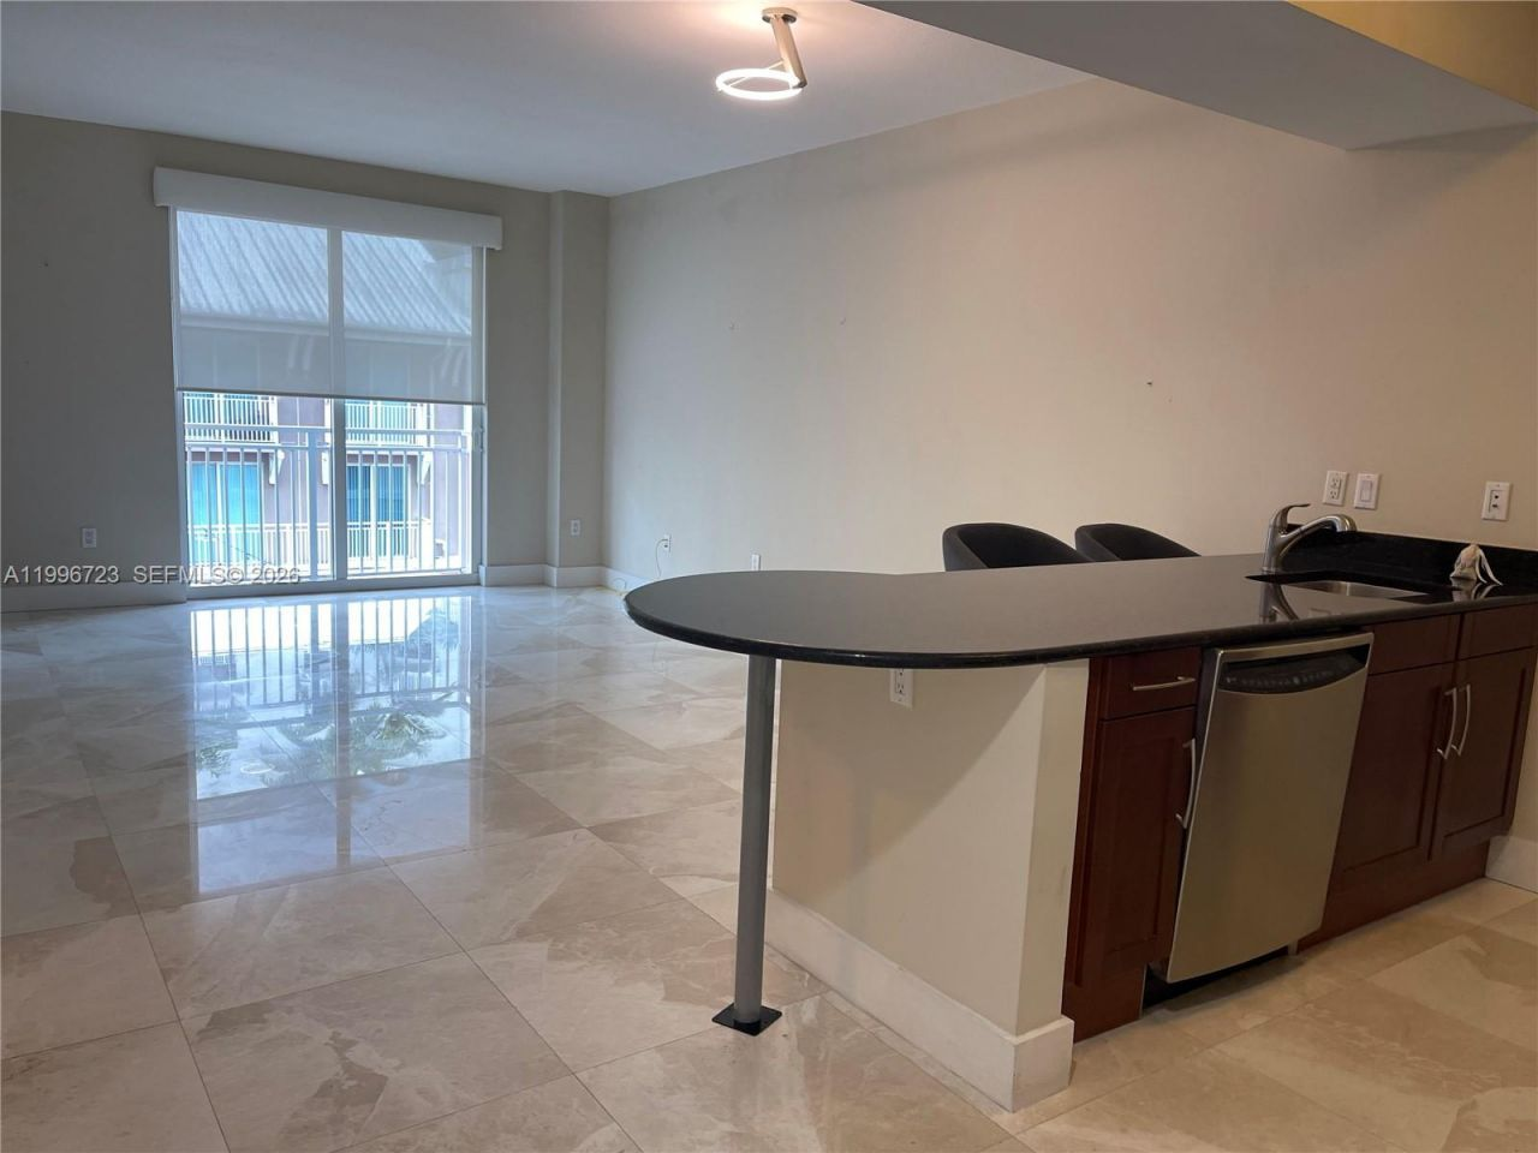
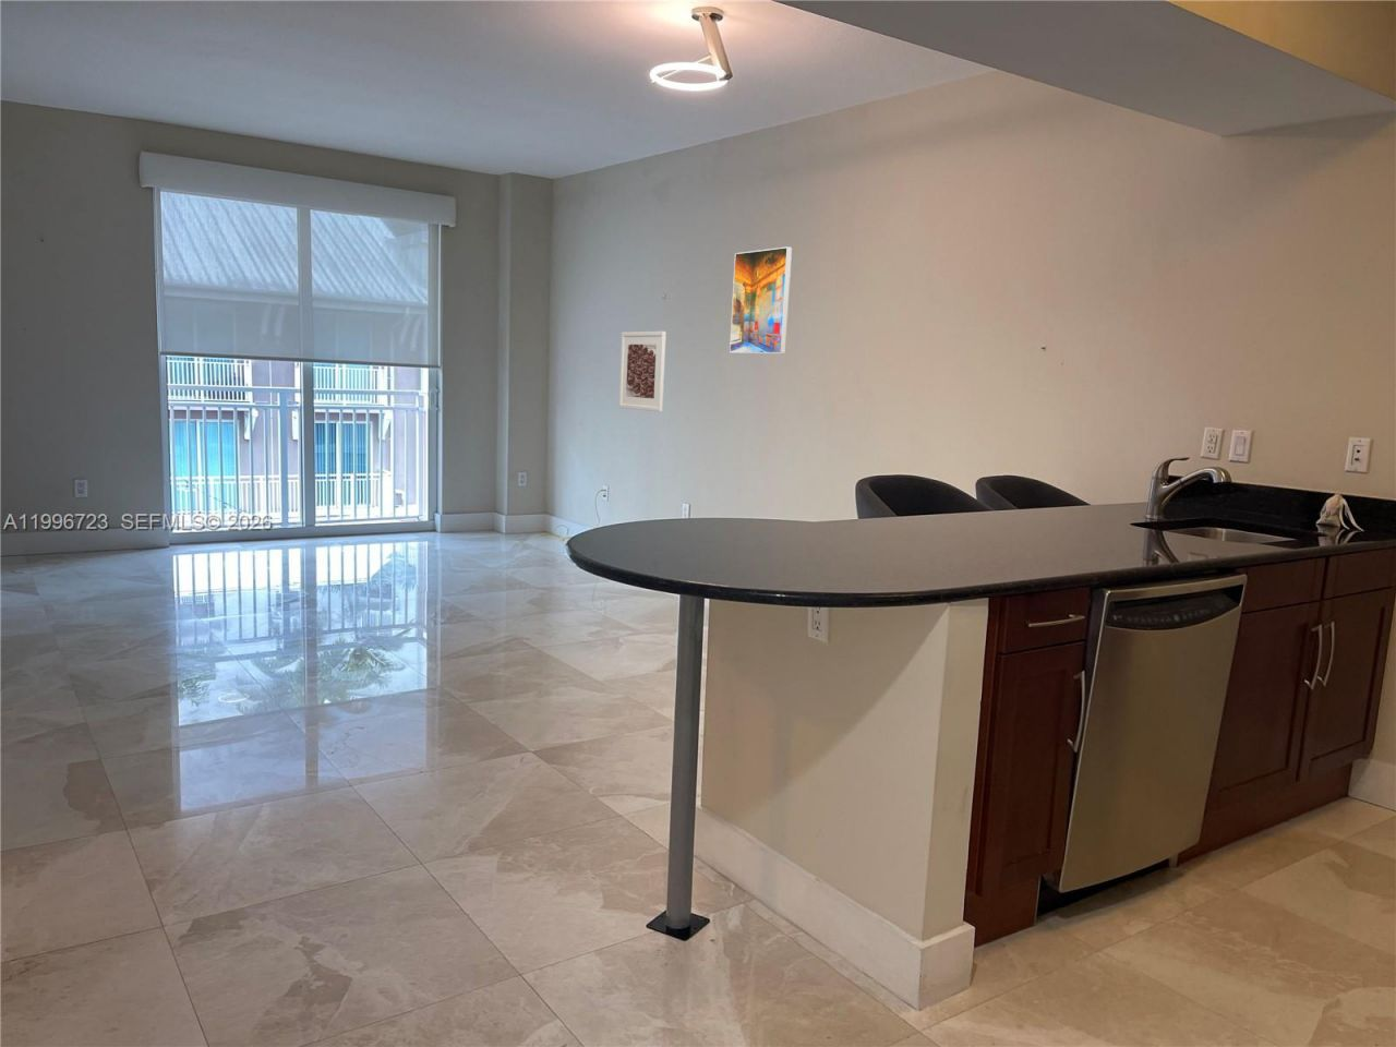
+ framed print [729,245,793,354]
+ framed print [619,330,667,412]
